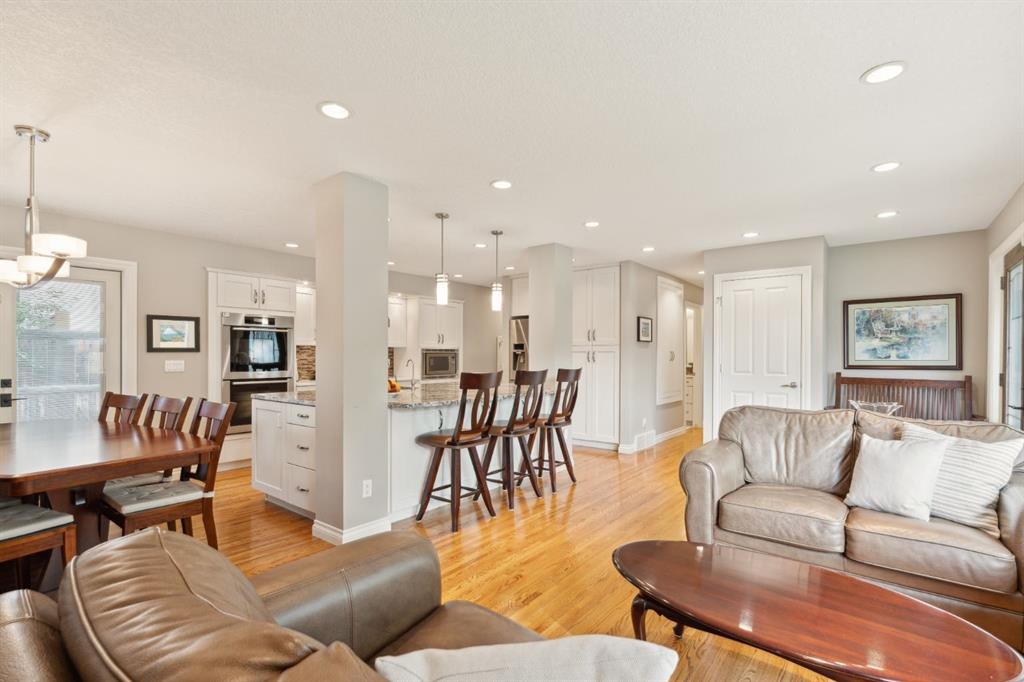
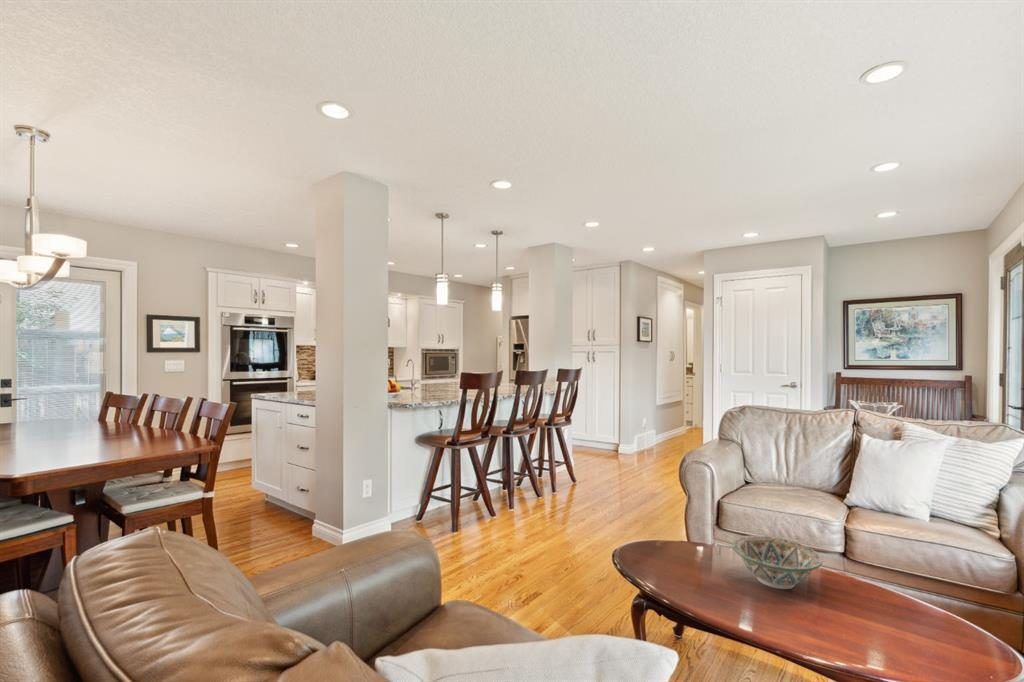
+ decorative bowl [731,534,823,590]
